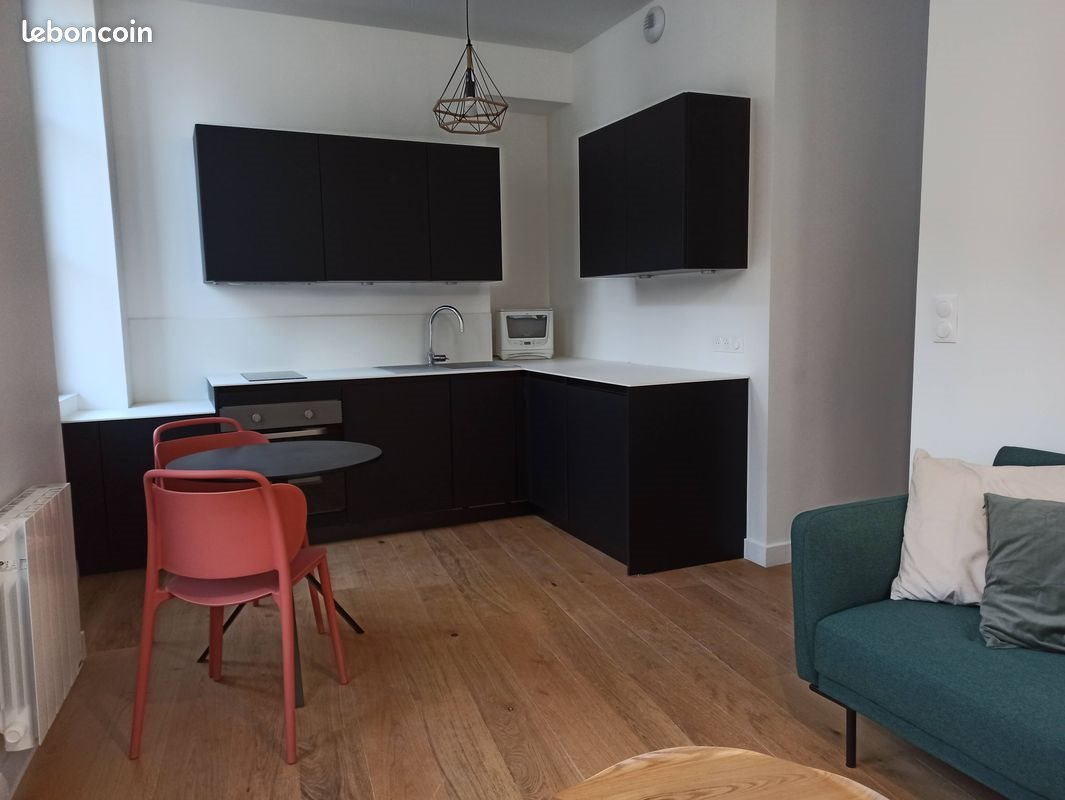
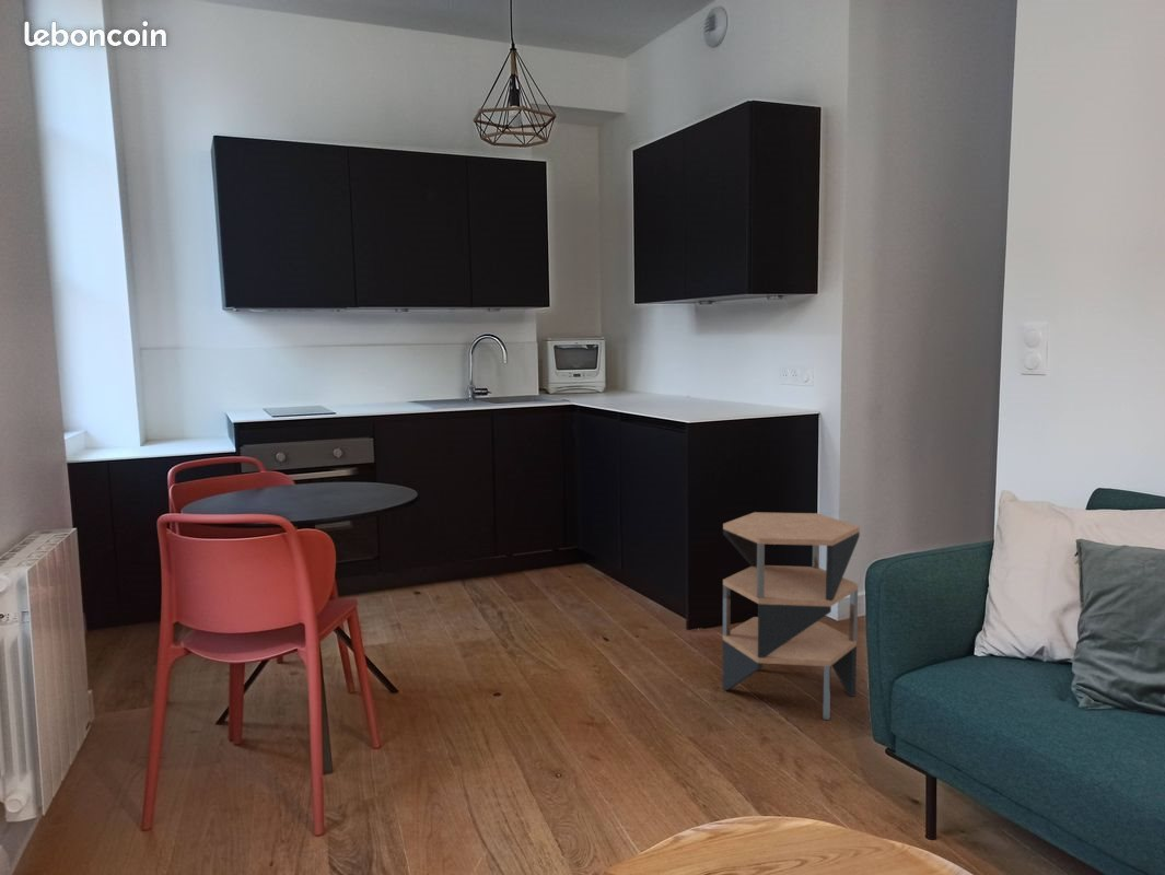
+ side table [722,511,861,721]
